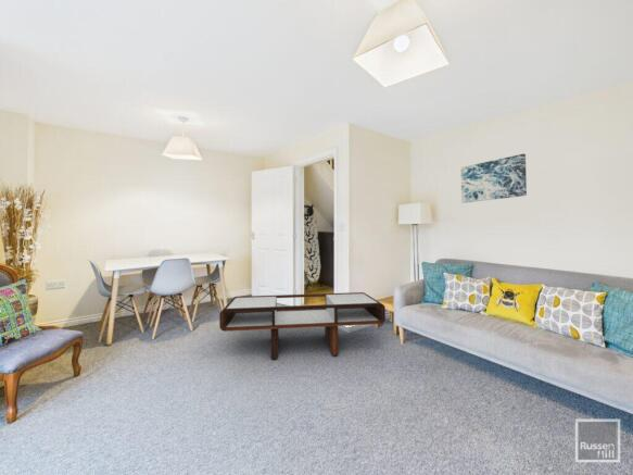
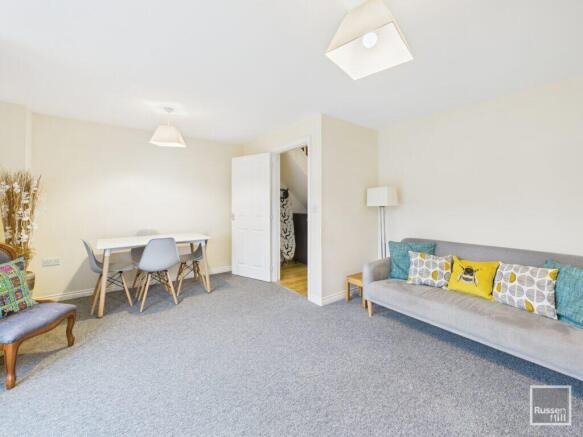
- coffee table [218,291,387,360]
- wall art [460,152,528,204]
